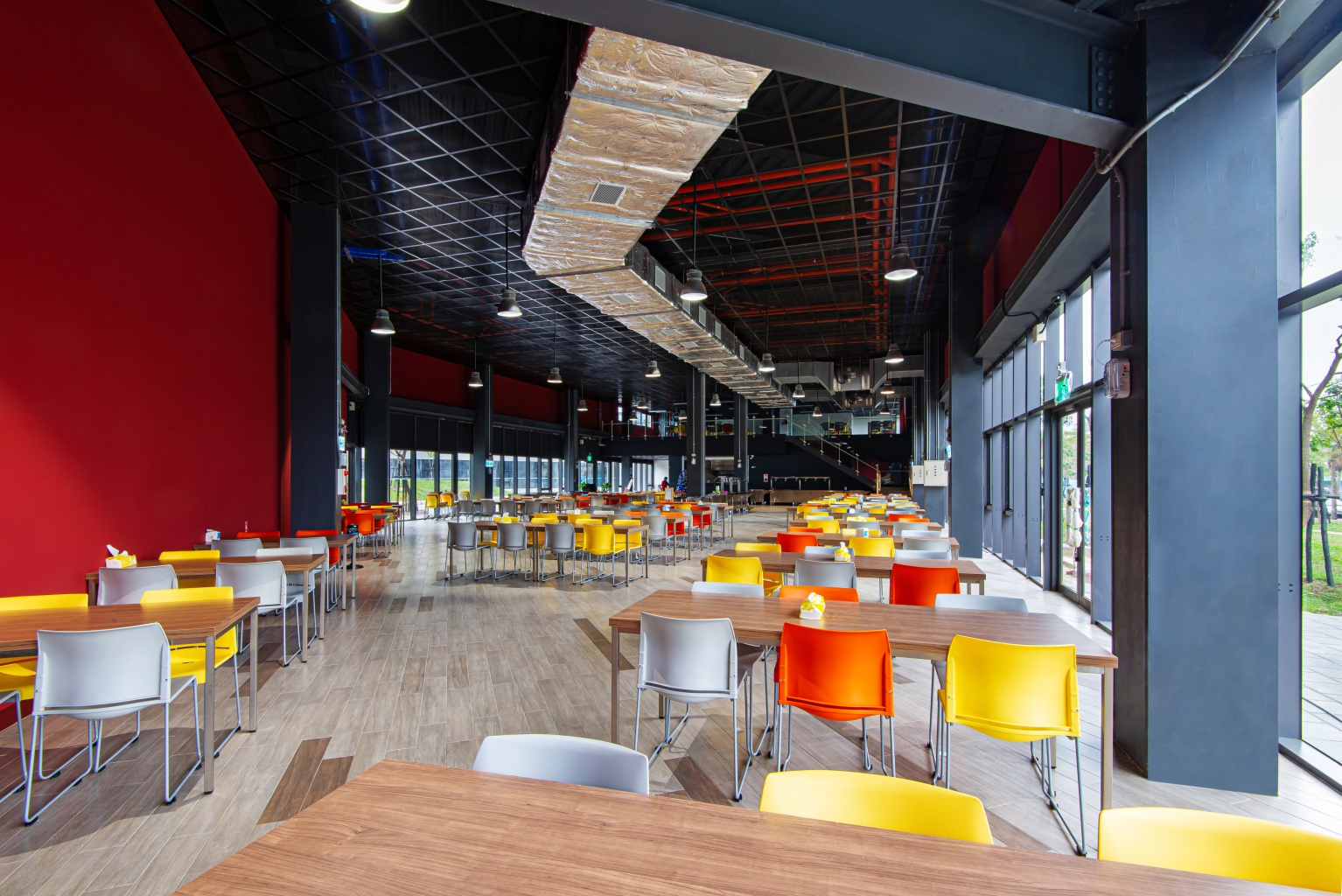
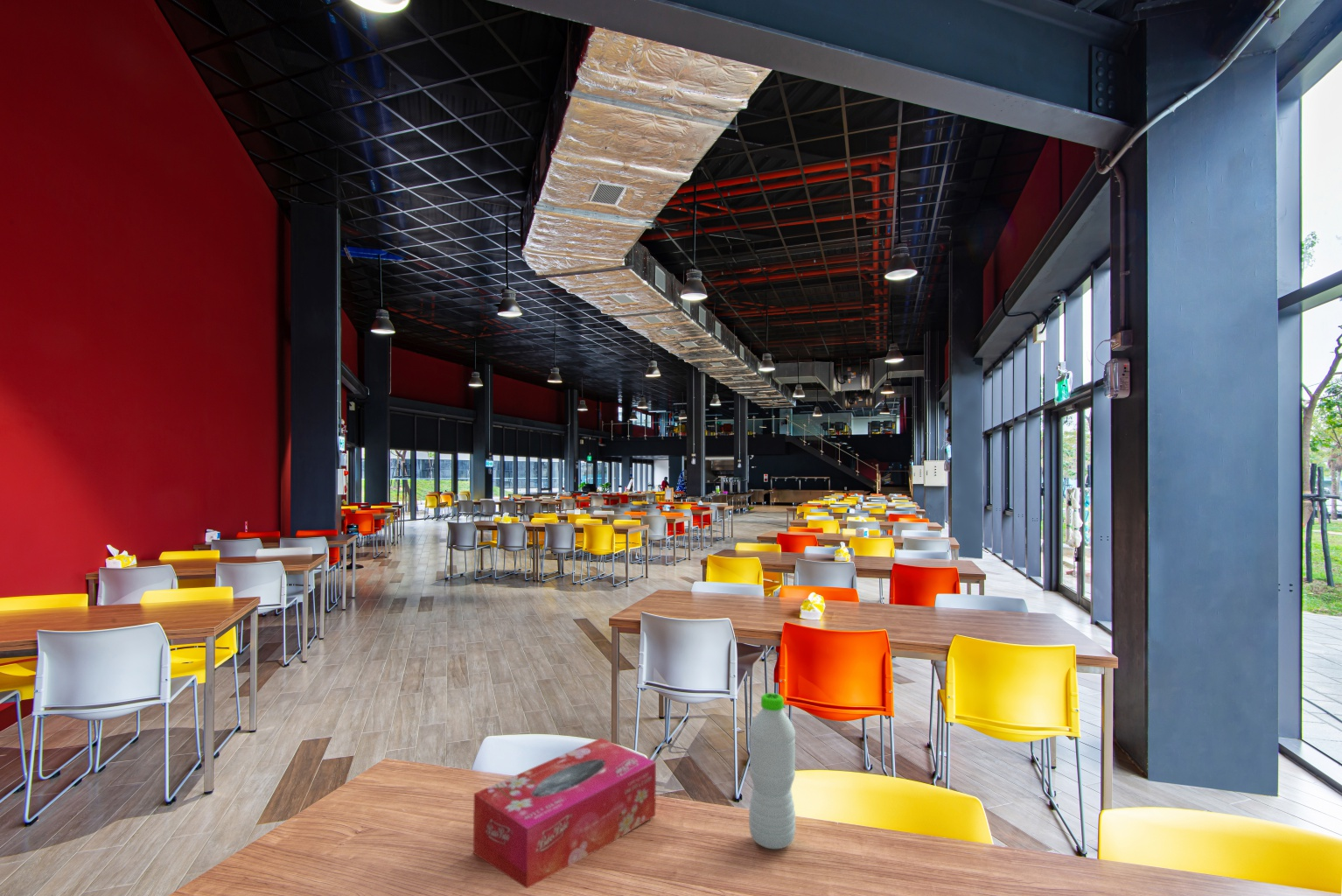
+ tissue box [472,737,657,889]
+ water bottle [748,692,796,850]
